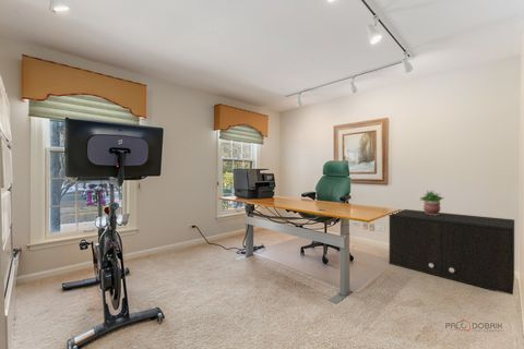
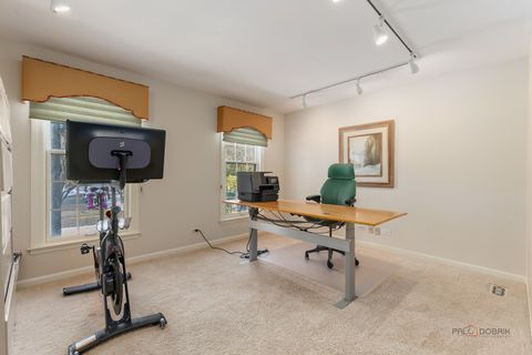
- storage cabinet [388,208,515,296]
- potted plant [419,190,445,216]
